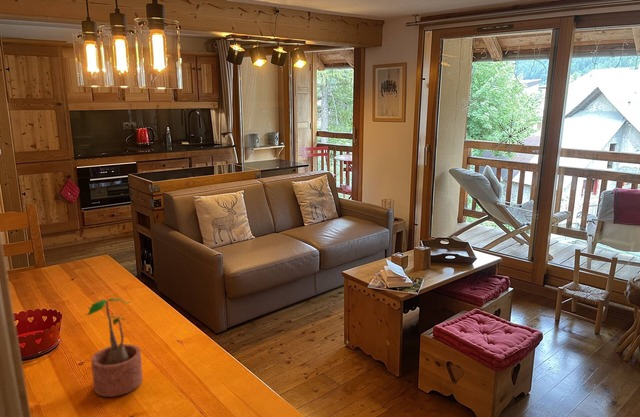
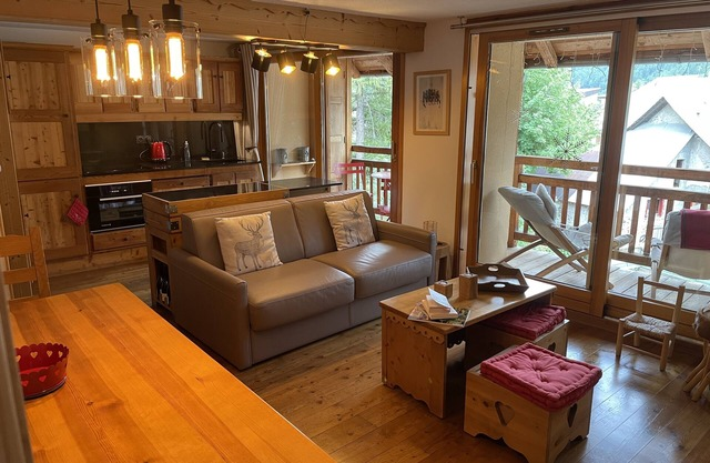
- potted plant [85,297,144,398]
